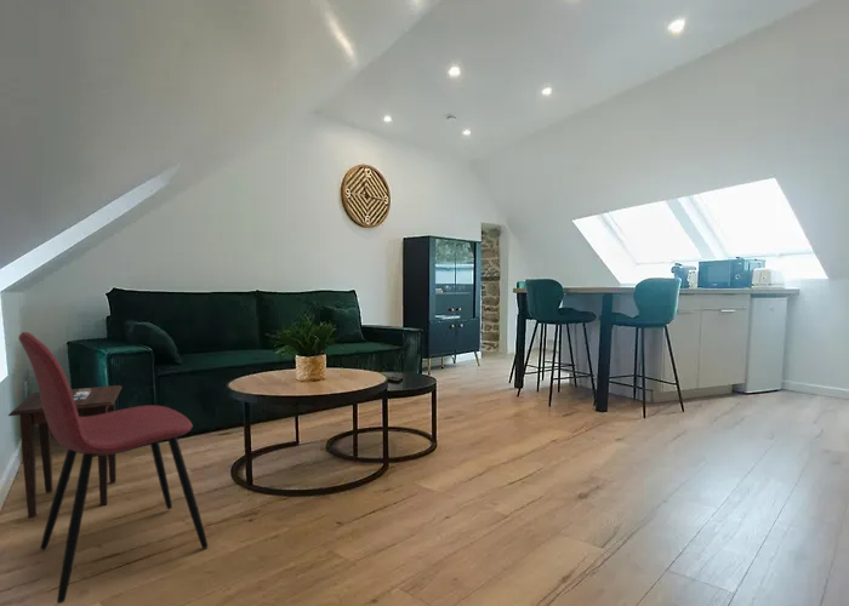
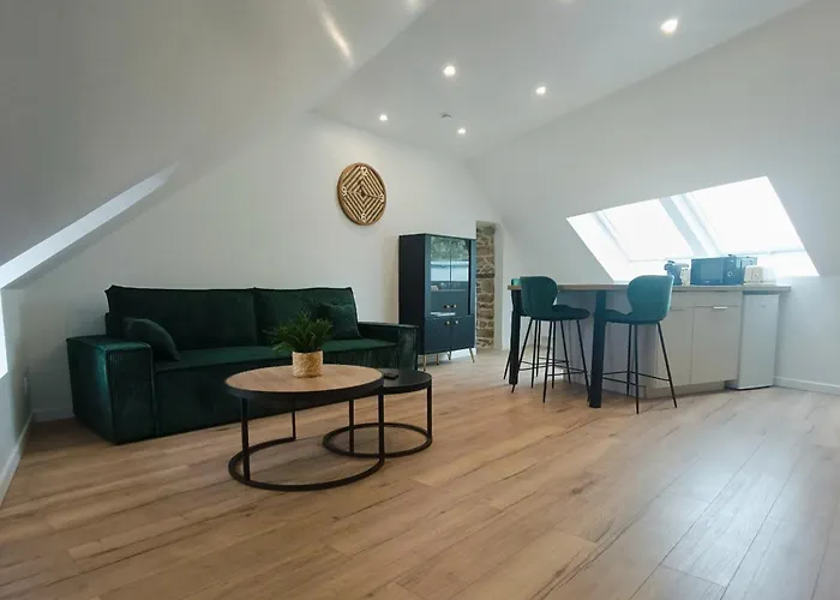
- side table [7,384,124,520]
- dining chair [17,331,209,605]
